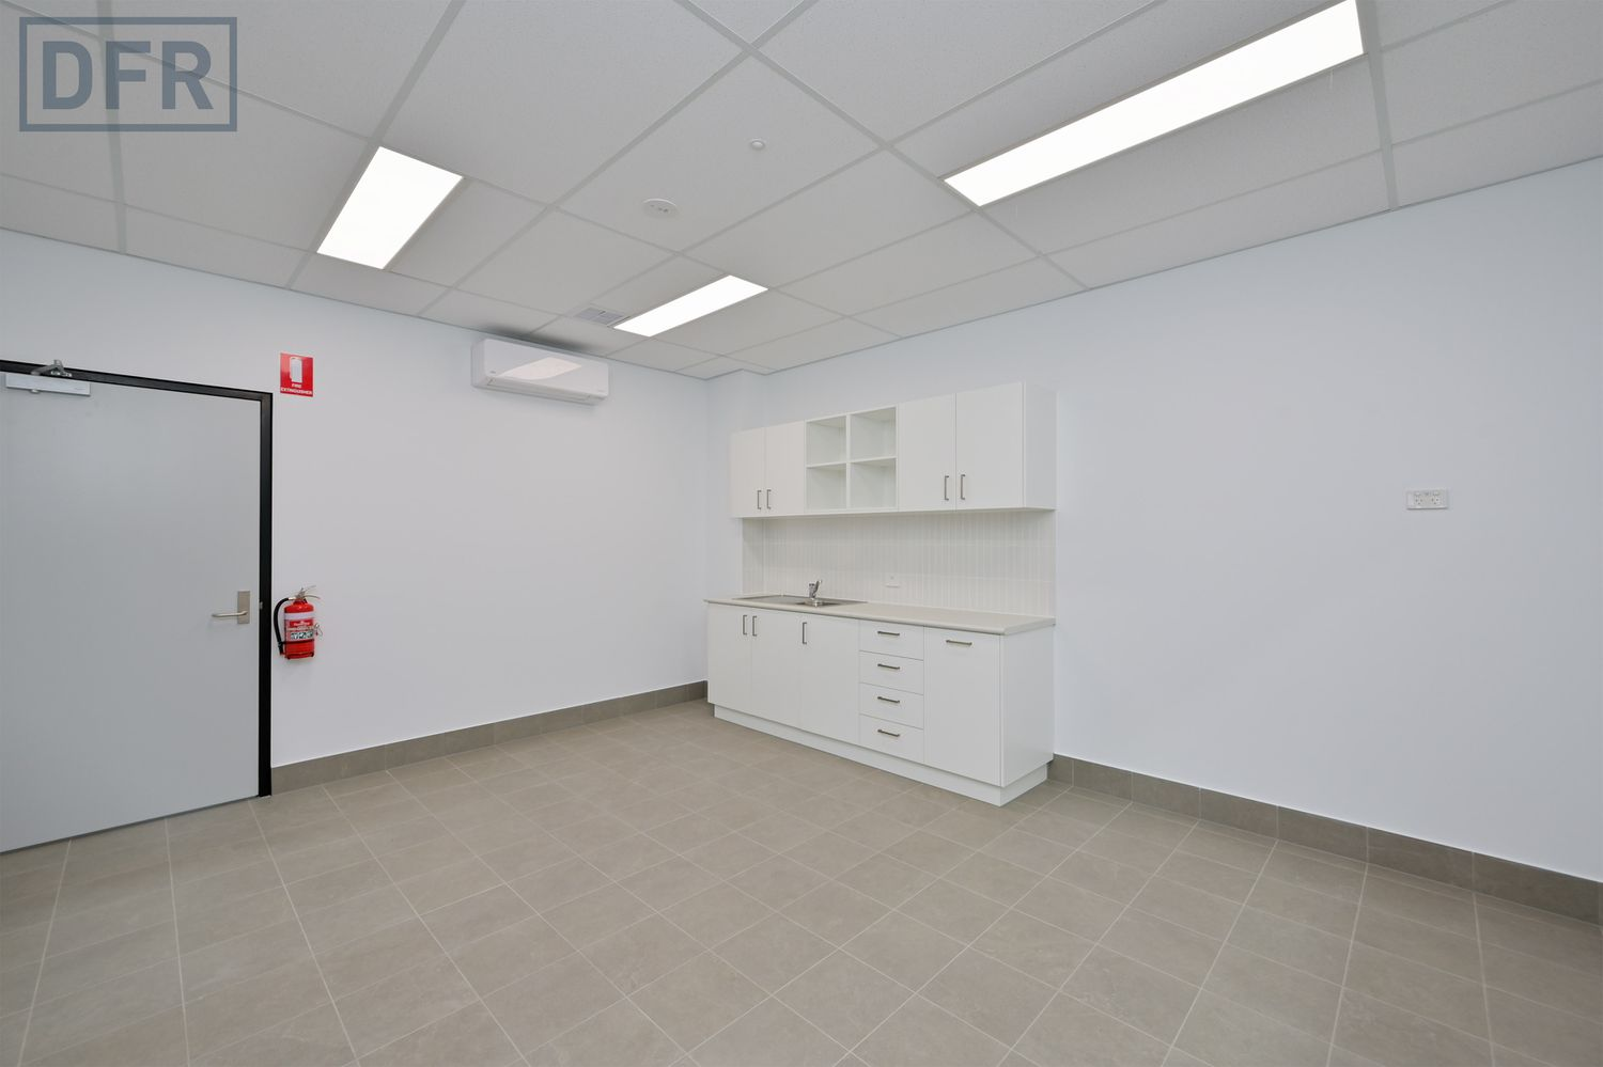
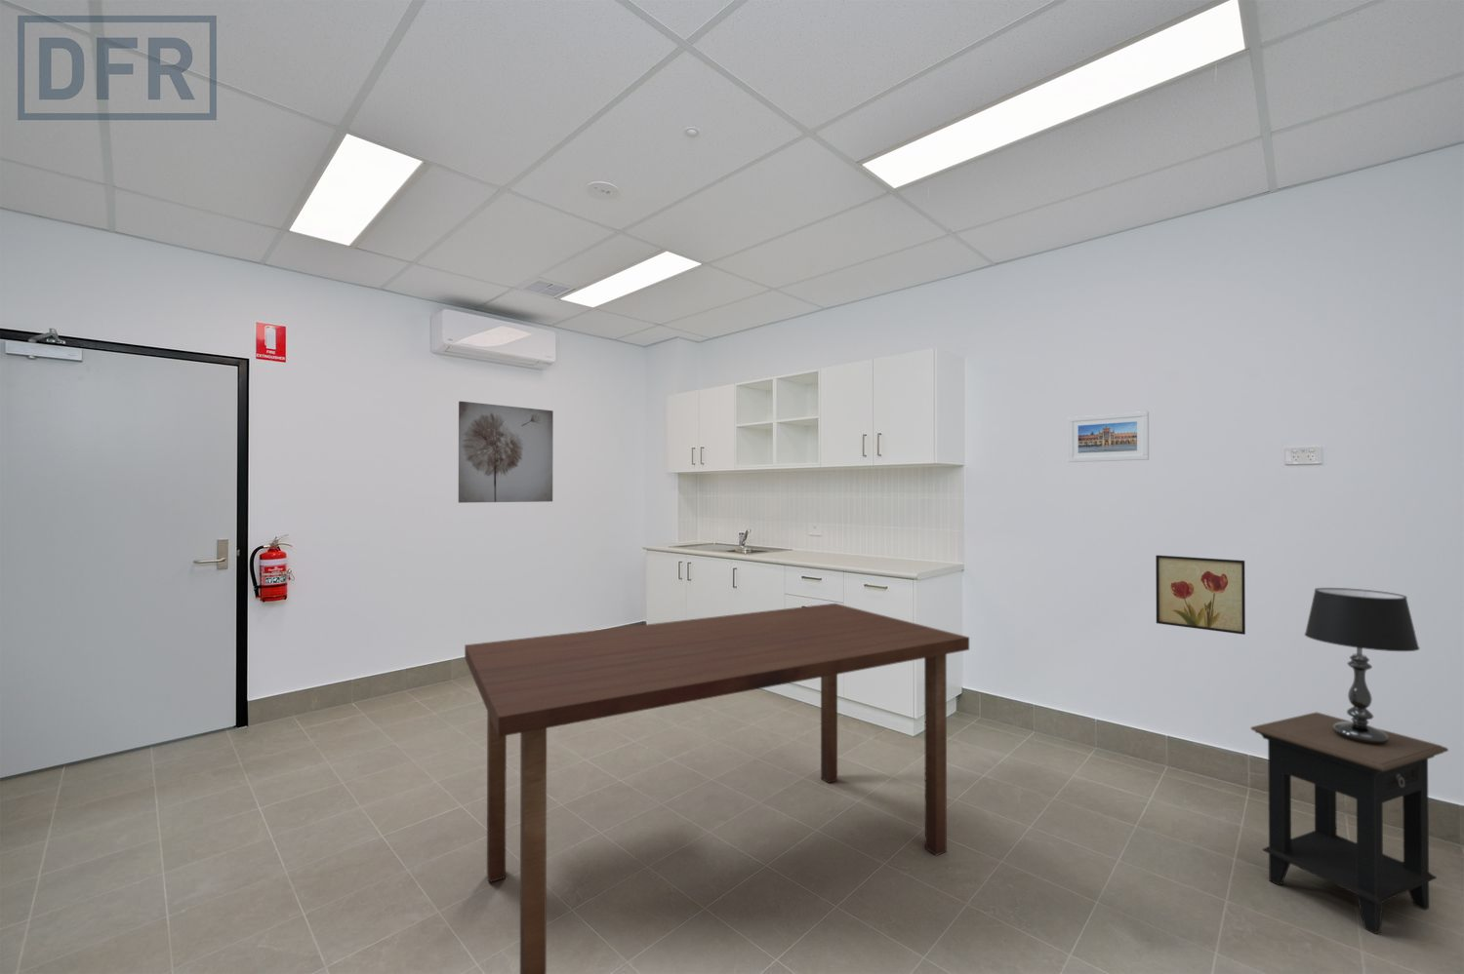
+ wall art [1155,554,1246,636]
+ wall art [458,400,555,504]
+ side table [1250,712,1450,935]
+ table lamp [1304,587,1420,745]
+ desk [463,602,970,974]
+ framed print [1067,411,1150,463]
